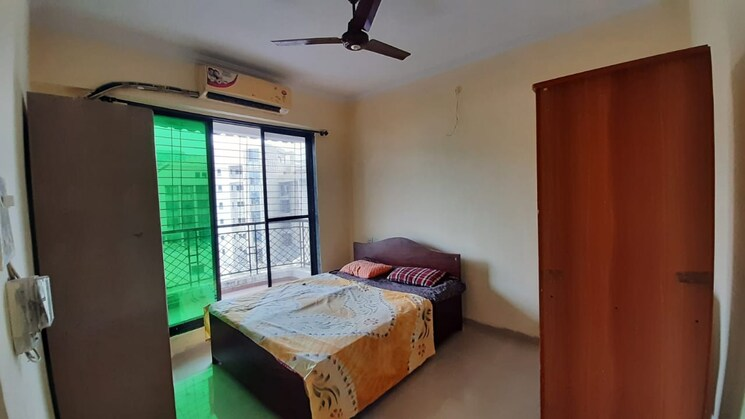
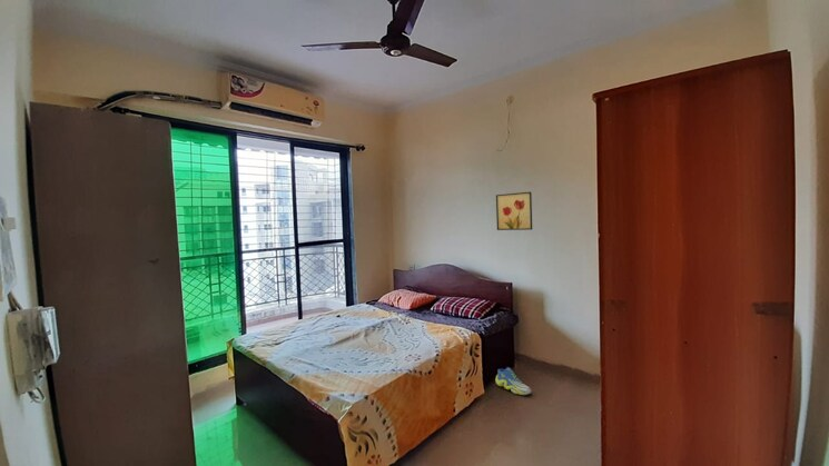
+ wall art [495,191,533,231]
+ sneaker [494,366,532,396]
